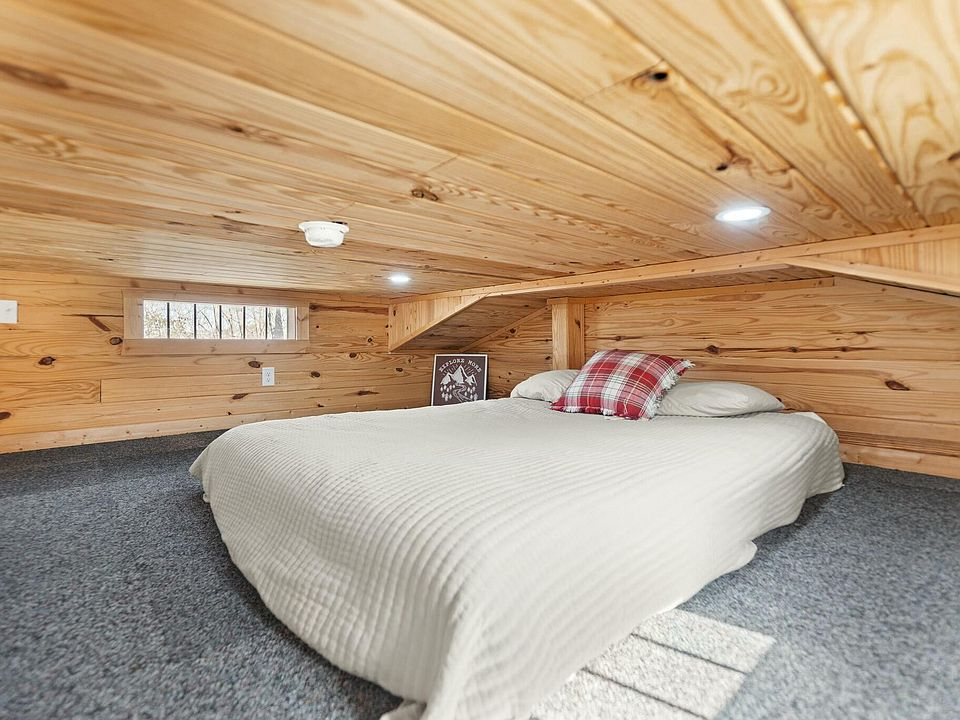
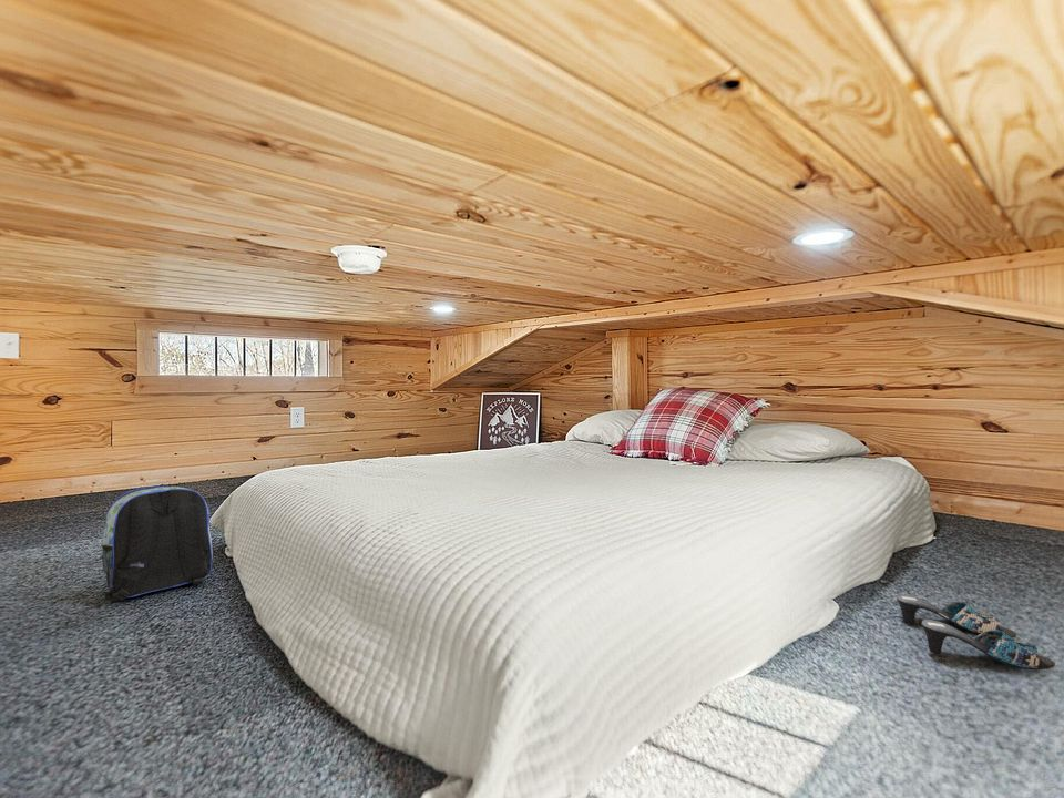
+ backpack [101,485,214,602]
+ slippers [896,593,1056,671]
